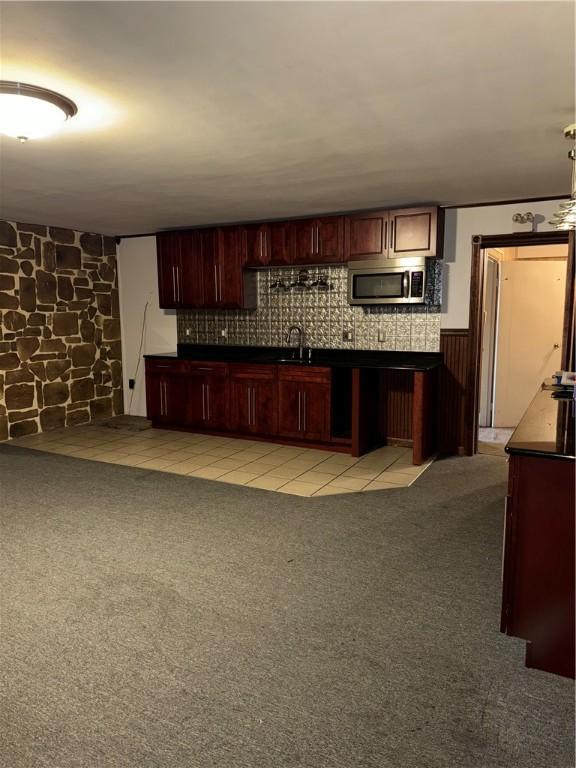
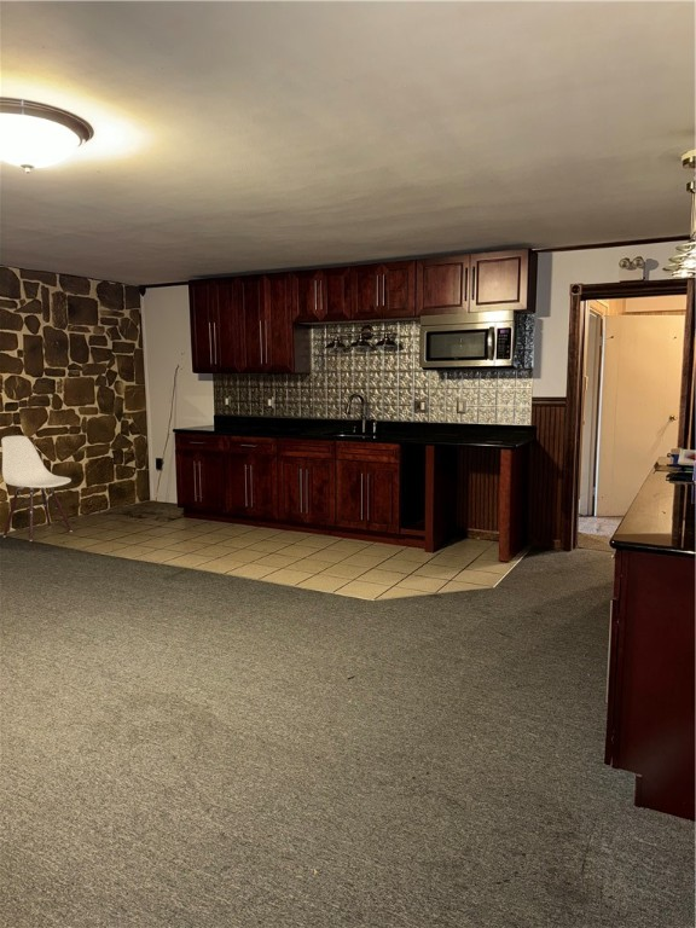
+ chair [0,434,74,543]
